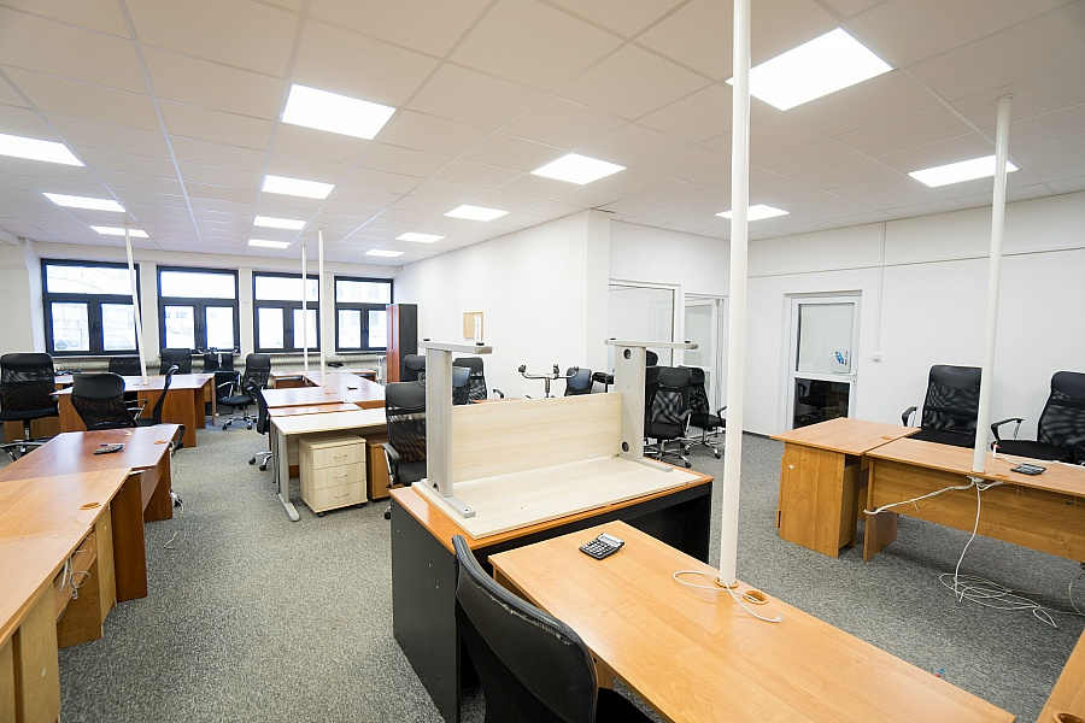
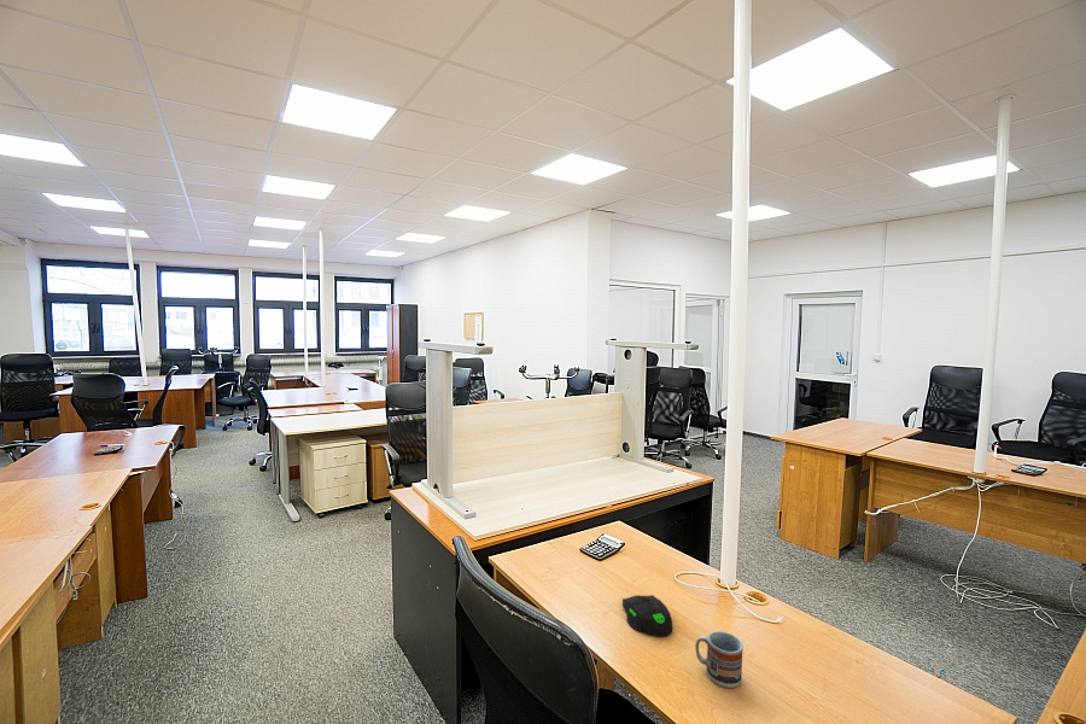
+ cup [694,630,745,689]
+ computer mouse [621,594,673,638]
